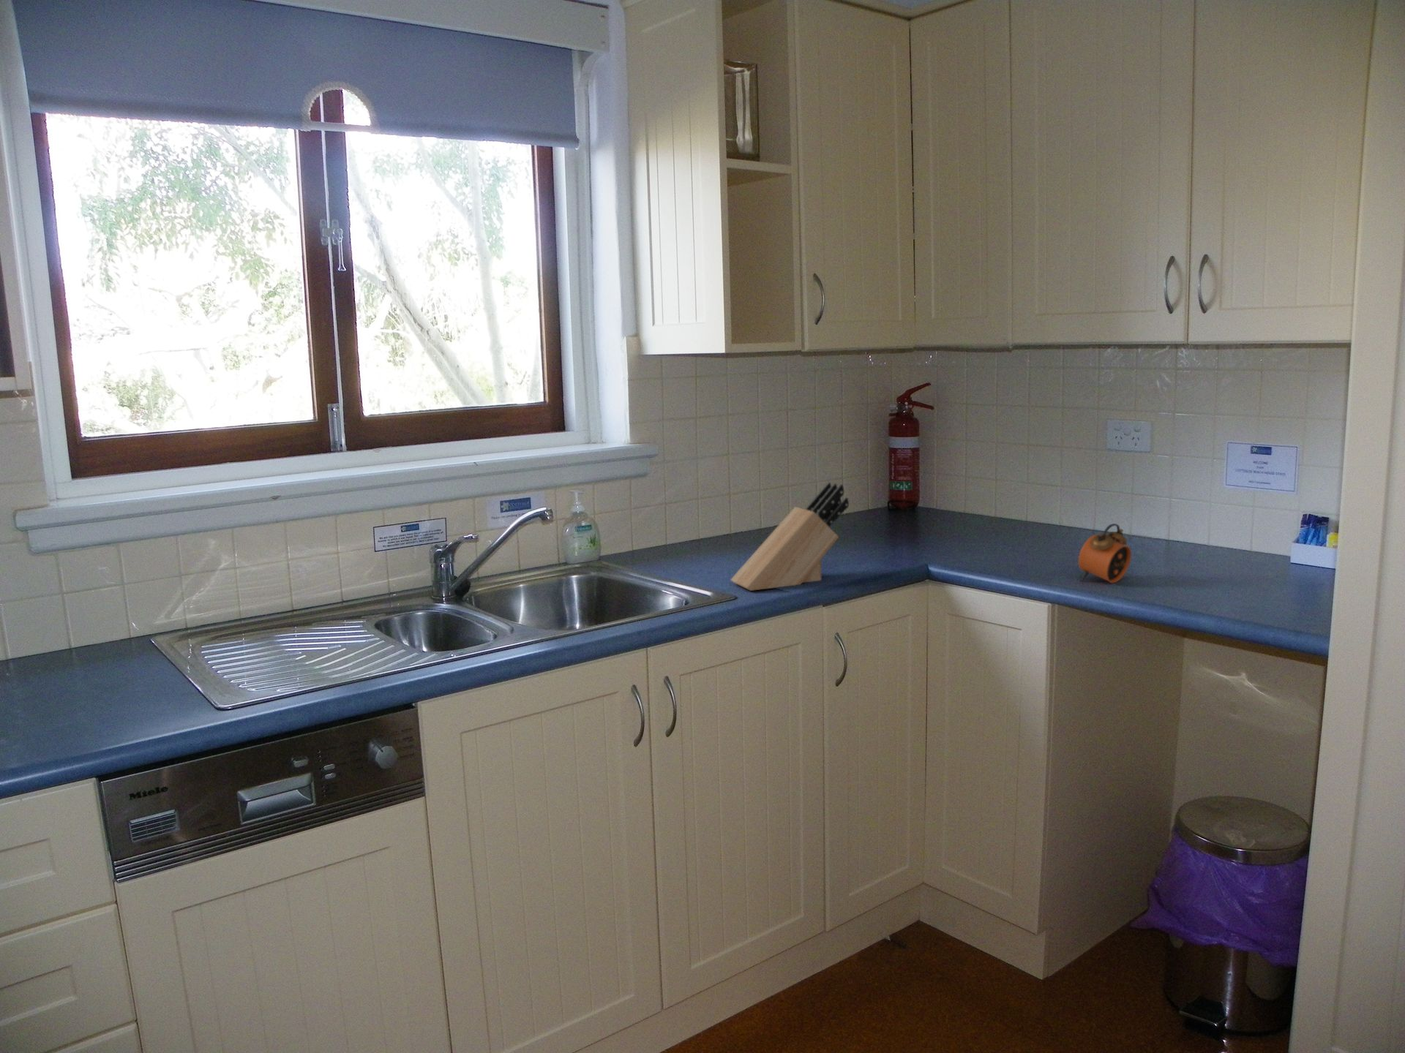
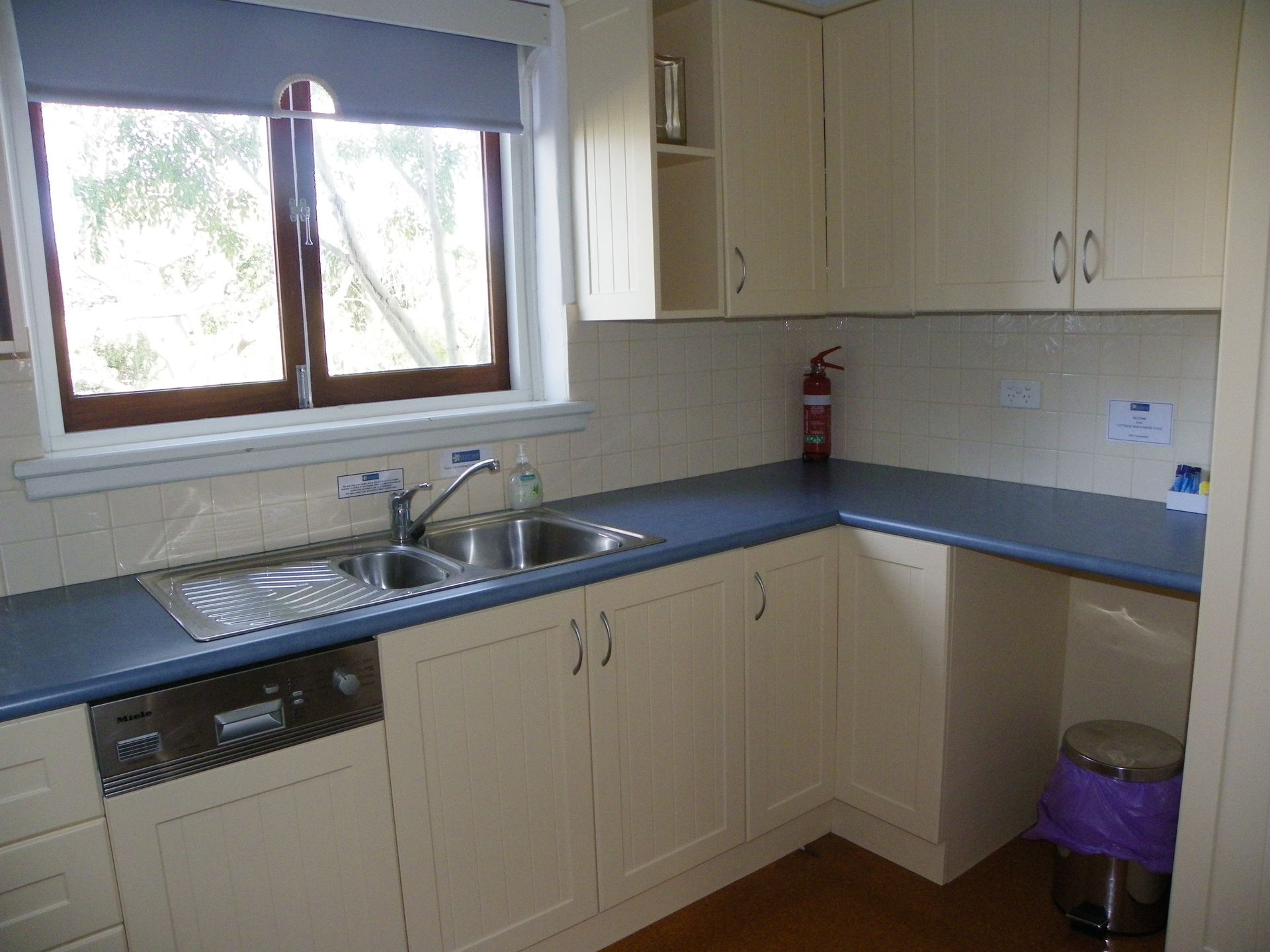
- alarm clock [1078,523,1132,584]
- knife block [730,482,850,592]
